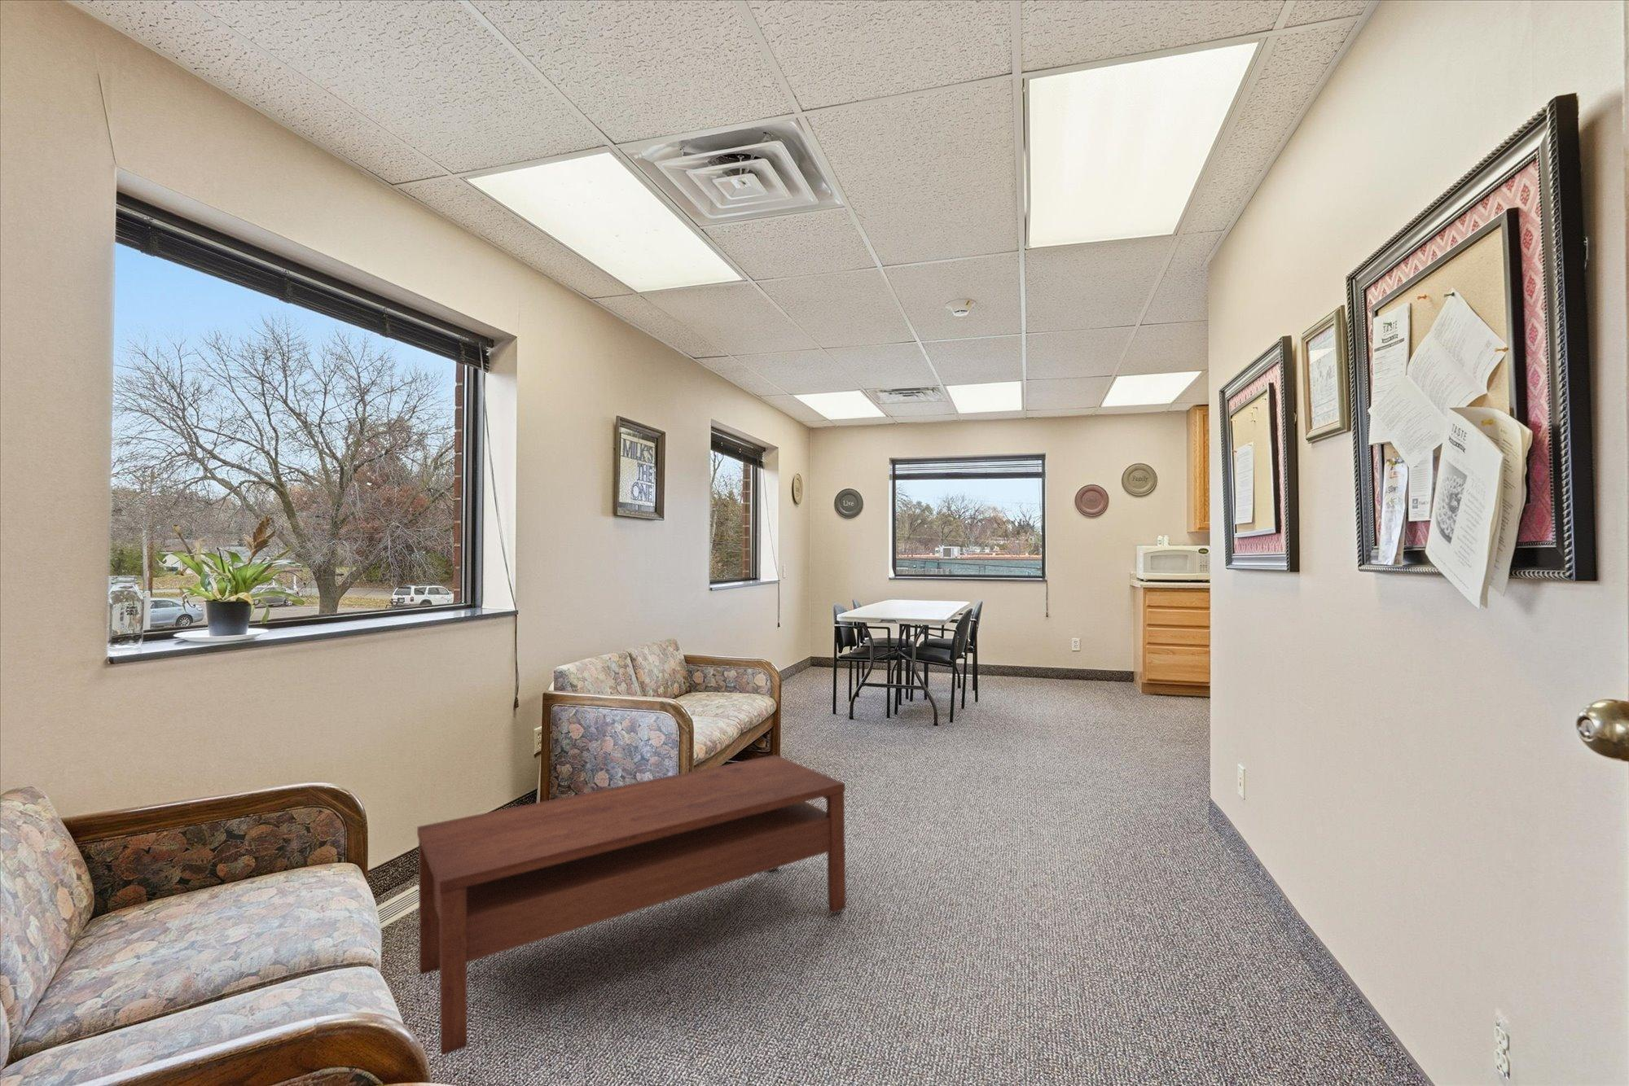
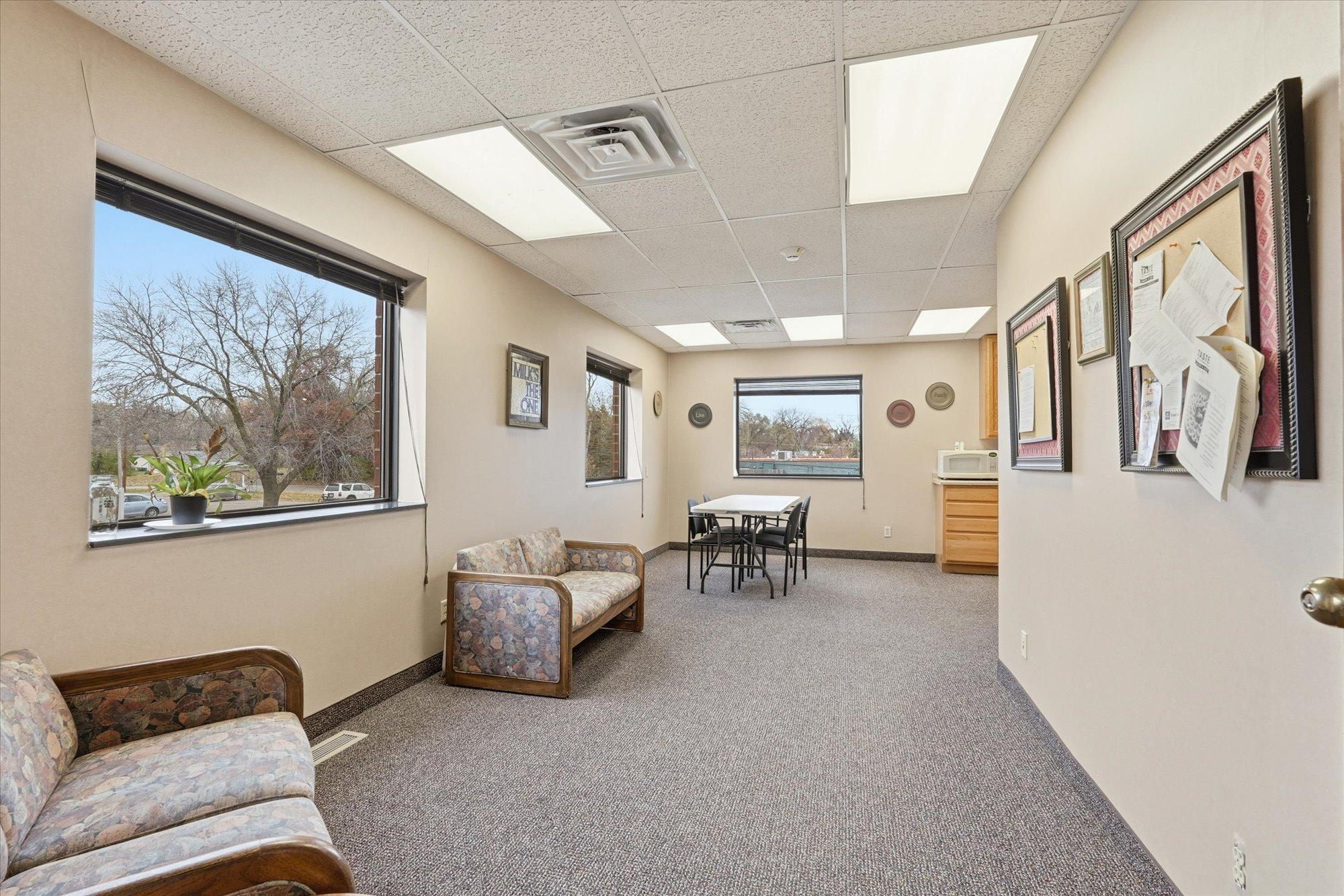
- coffee table [416,754,847,1056]
